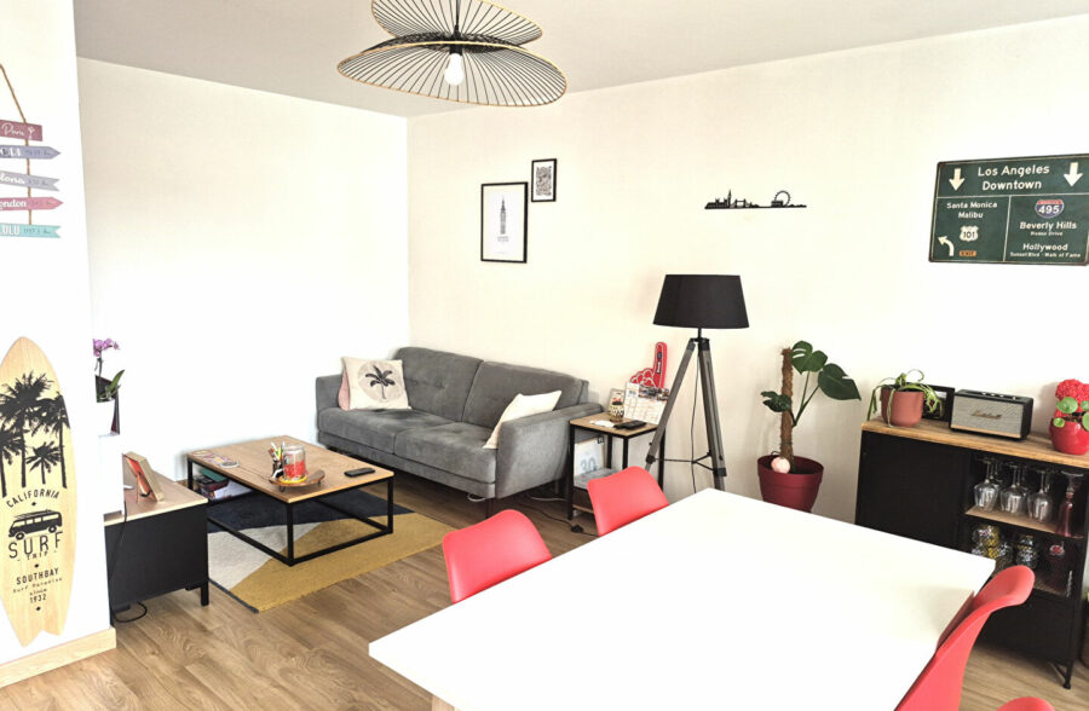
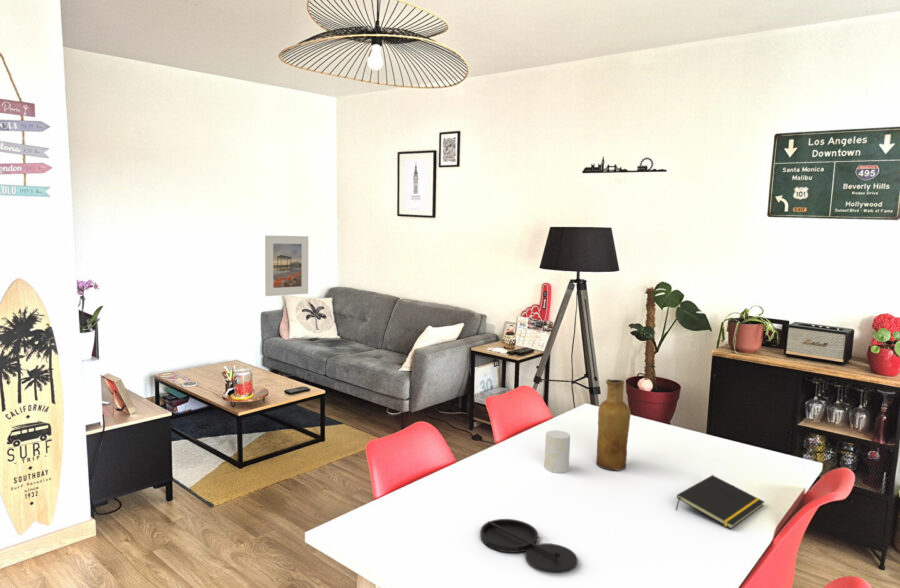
+ notepad [675,474,765,530]
+ cup [543,429,571,474]
+ vase [595,378,631,471]
+ plate [479,518,579,574]
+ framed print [264,235,309,297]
